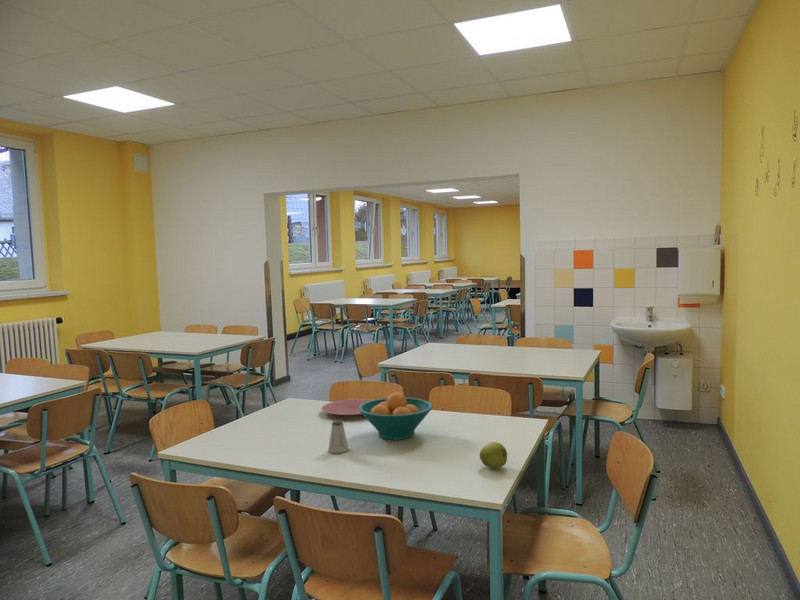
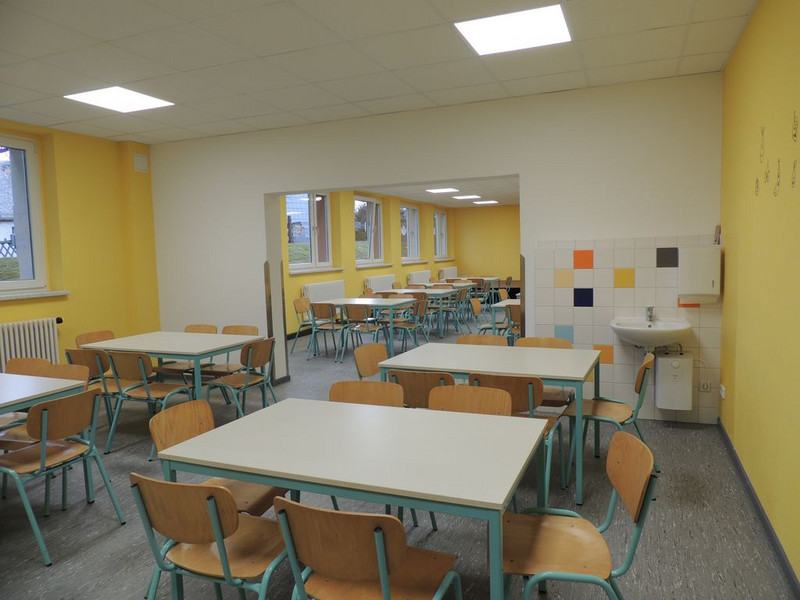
- apple [479,441,509,469]
- saltshaker [327,420,350,454]
- plate [321,398,373,416]
- fruit bowl [358,391,434,441]
